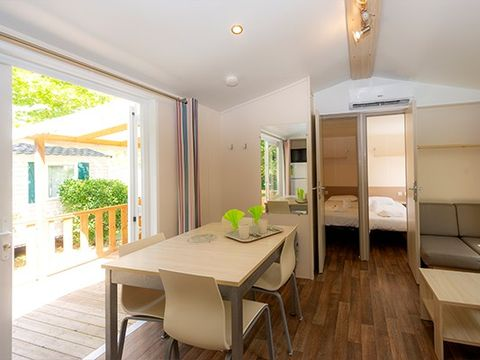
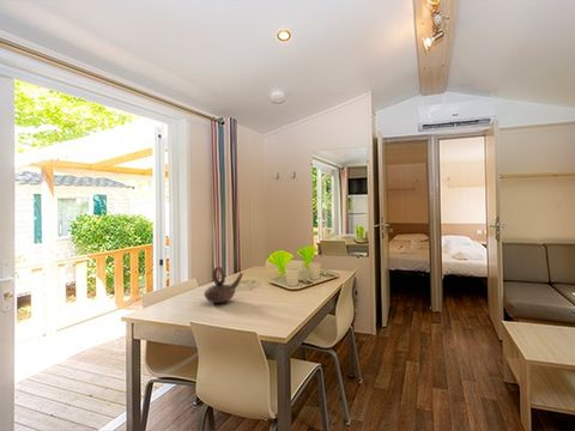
+ teapot [204,266,244,304]
